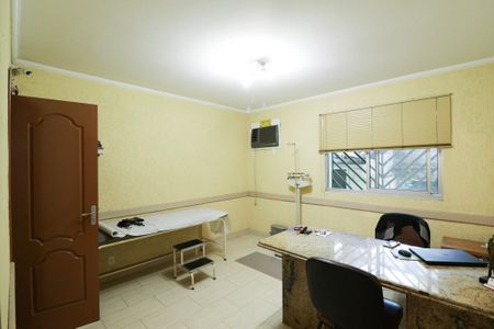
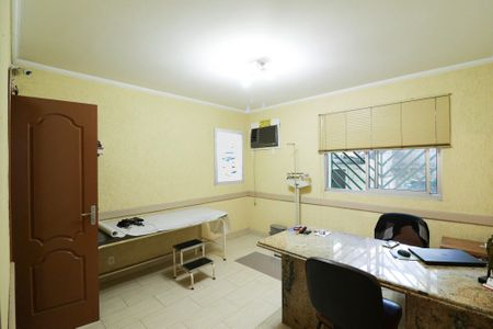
+ wall art [213,127,245,186]
